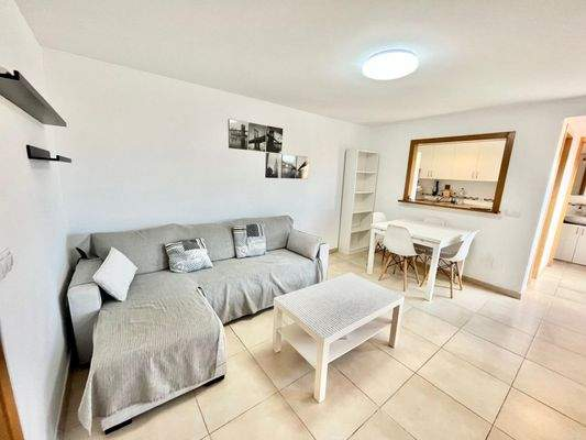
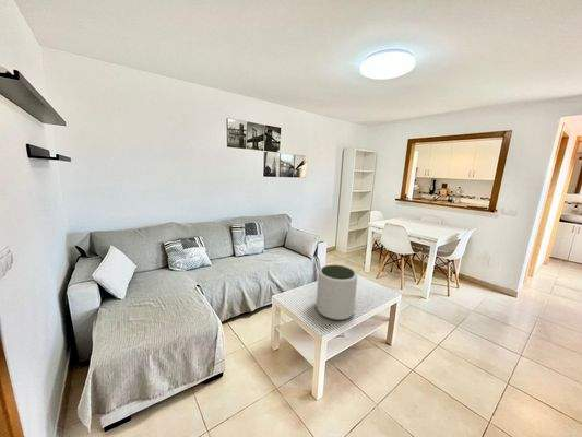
+ plant pot [316,264,358,321]
